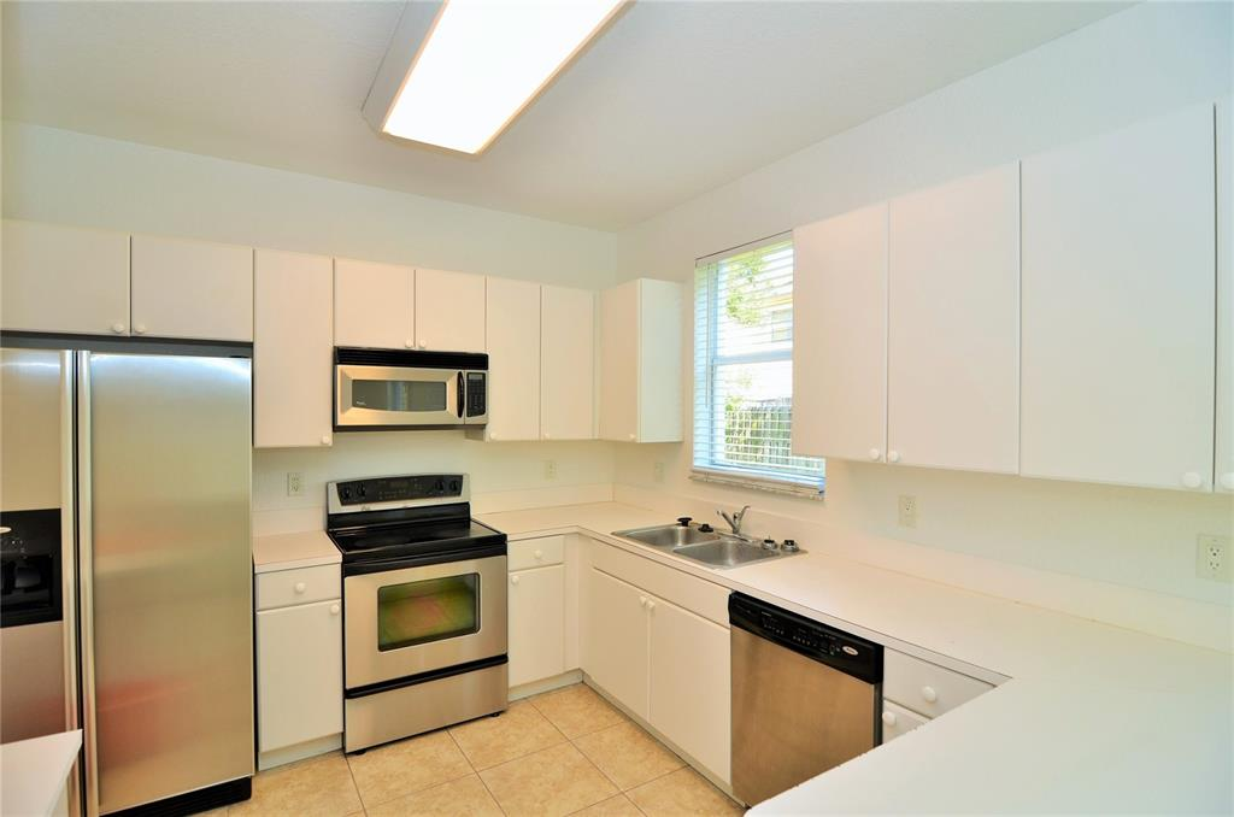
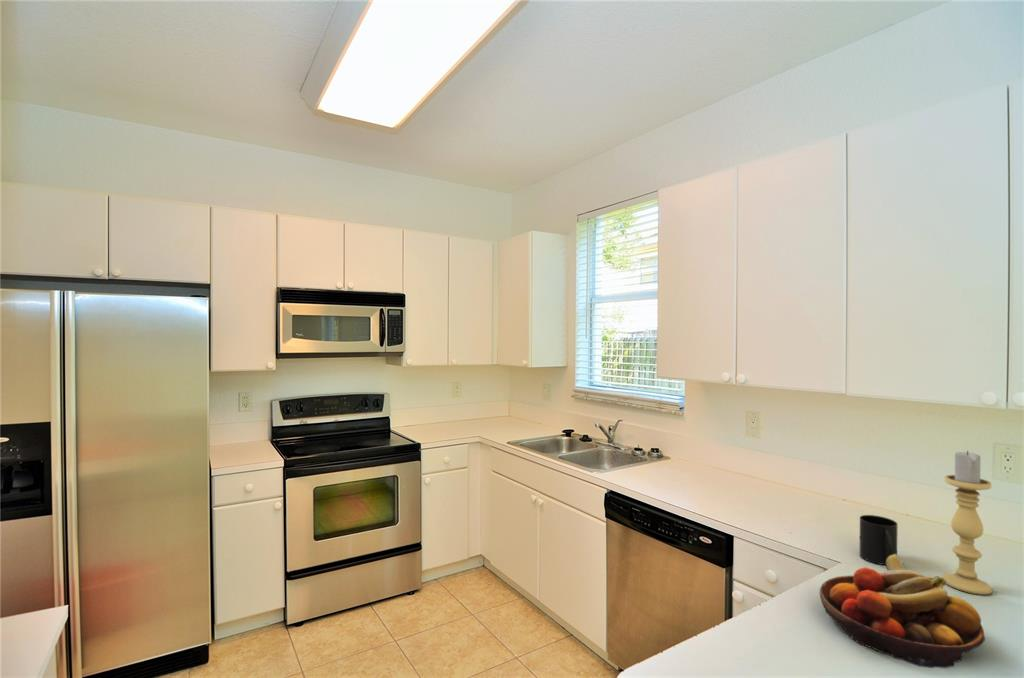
+ mug [859,514,898,566]
+ candle holder [942,450,993,596]
+ fruit bowl [819,554,986,669]
